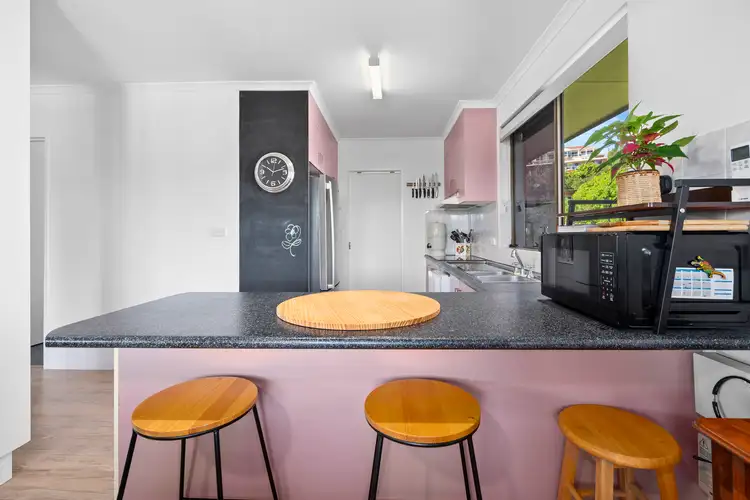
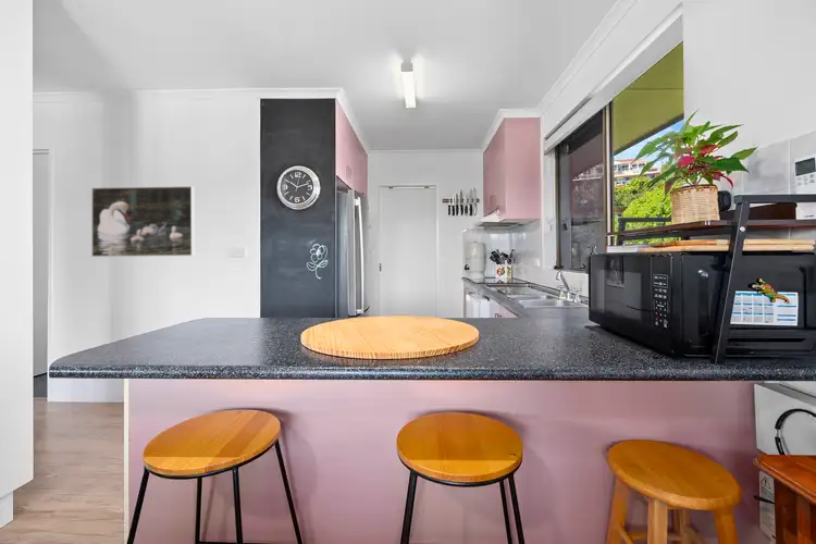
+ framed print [90,185,195,258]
